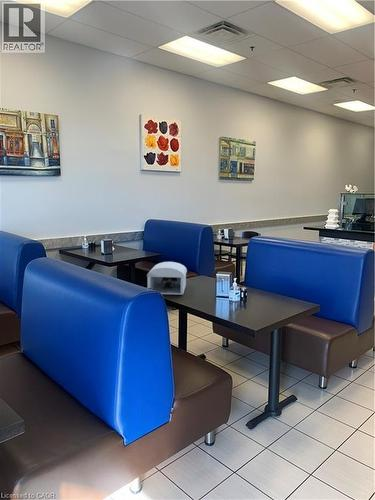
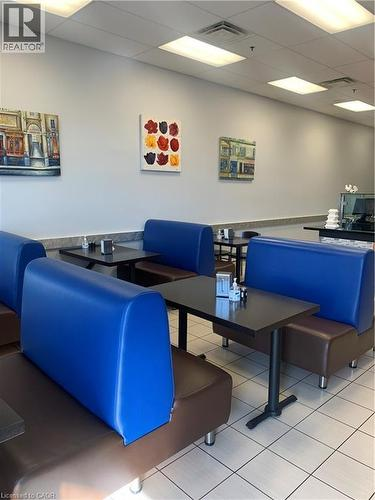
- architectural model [146,261,188,296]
